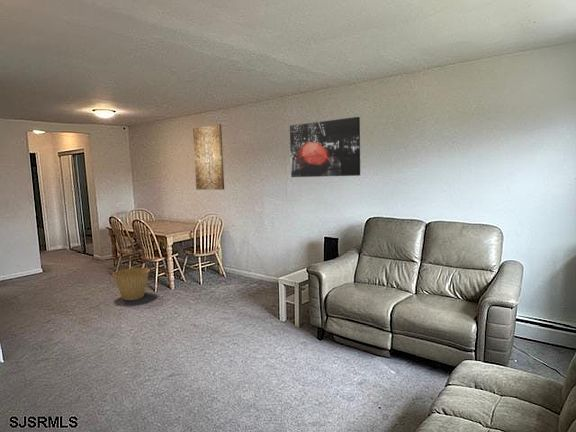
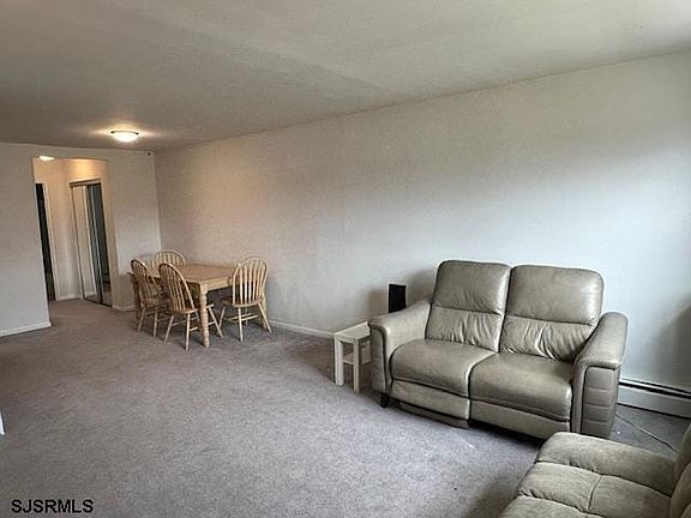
- basket [112,267,151,301]
- wall art [289,116,361,178]
- wall art [192,123,225,191]
